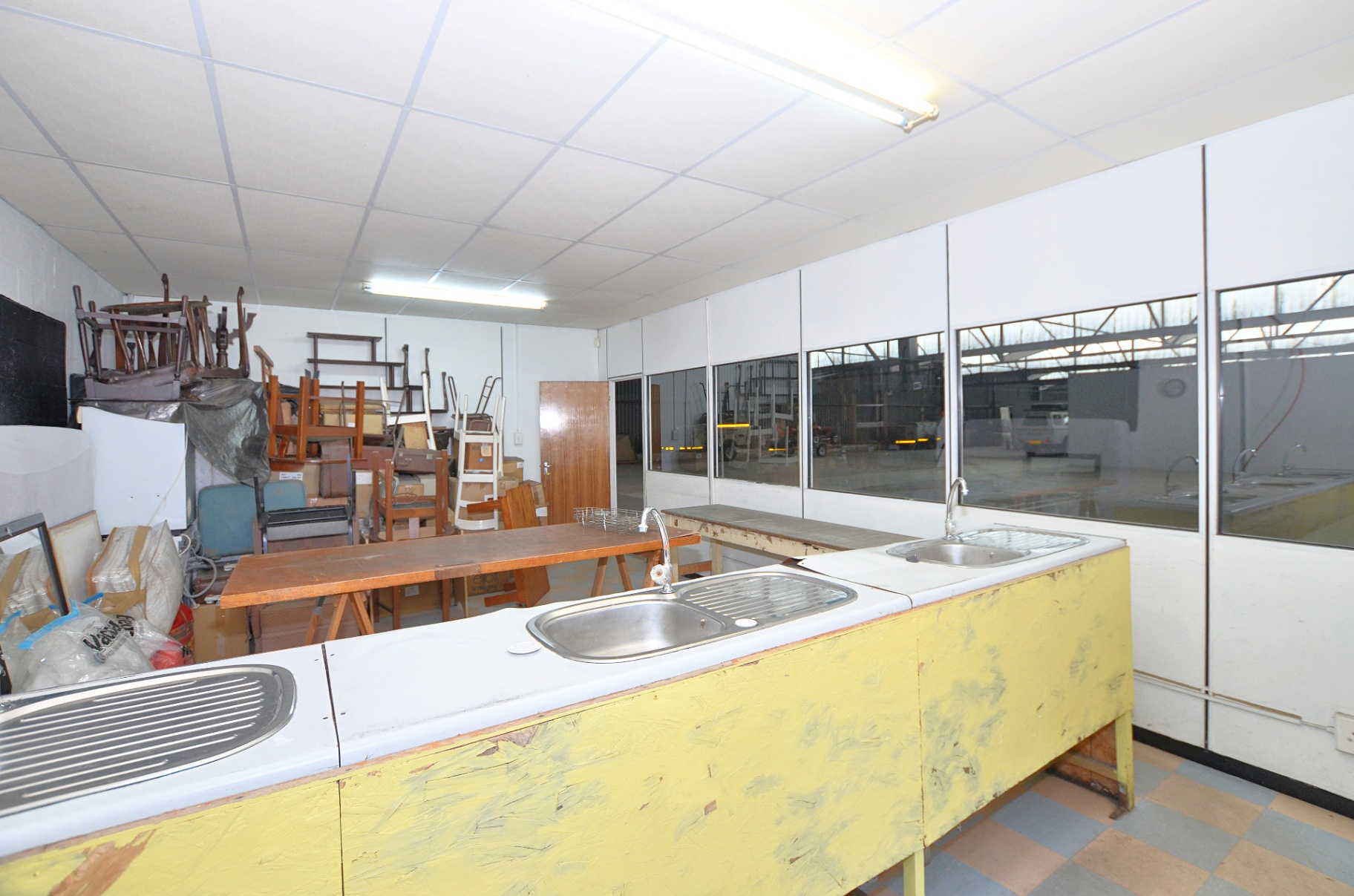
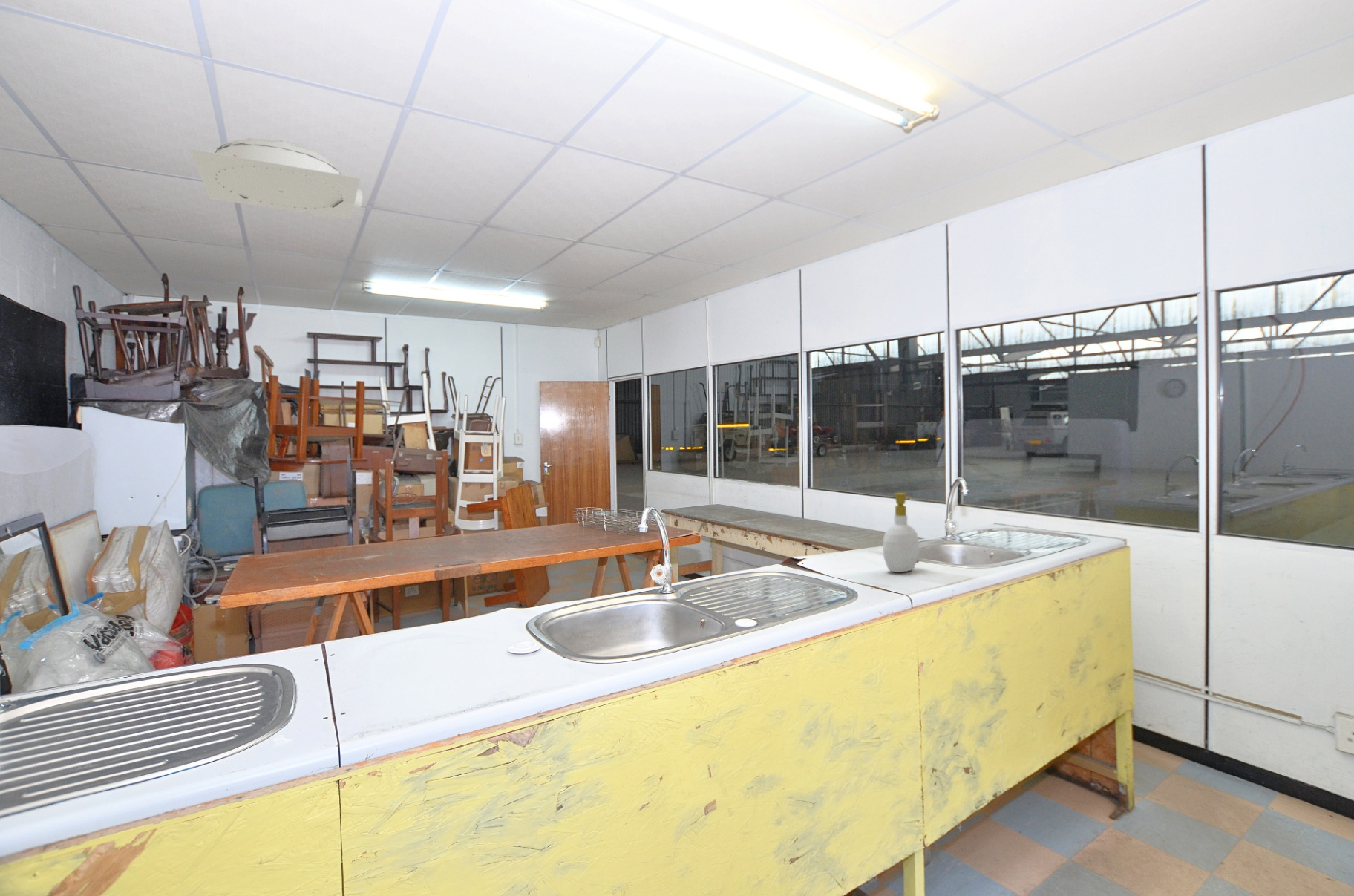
+ soap bottle [882,492,920,573]
+ ceiling light [189,137,363,220]
